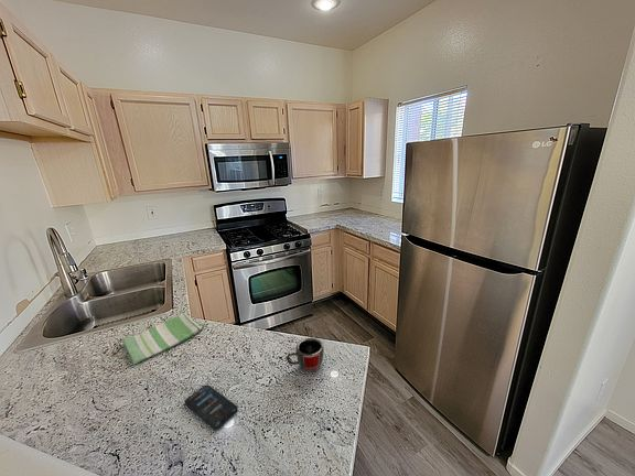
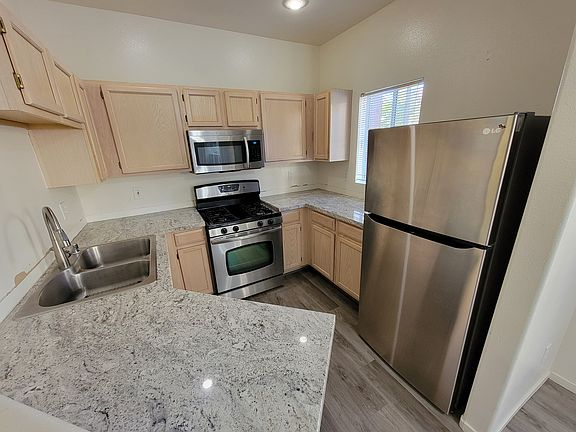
- dish towel [120,312,202,365]
- mug [286,337,325,372]
- smartphone [184,383,239,431]
